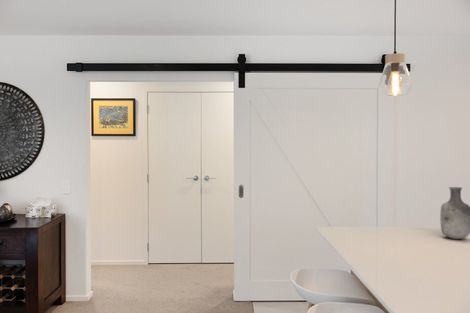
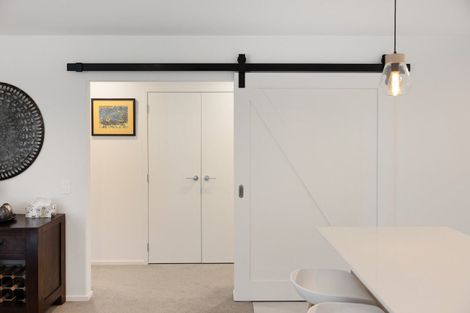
- vase [439,186,470,240]
